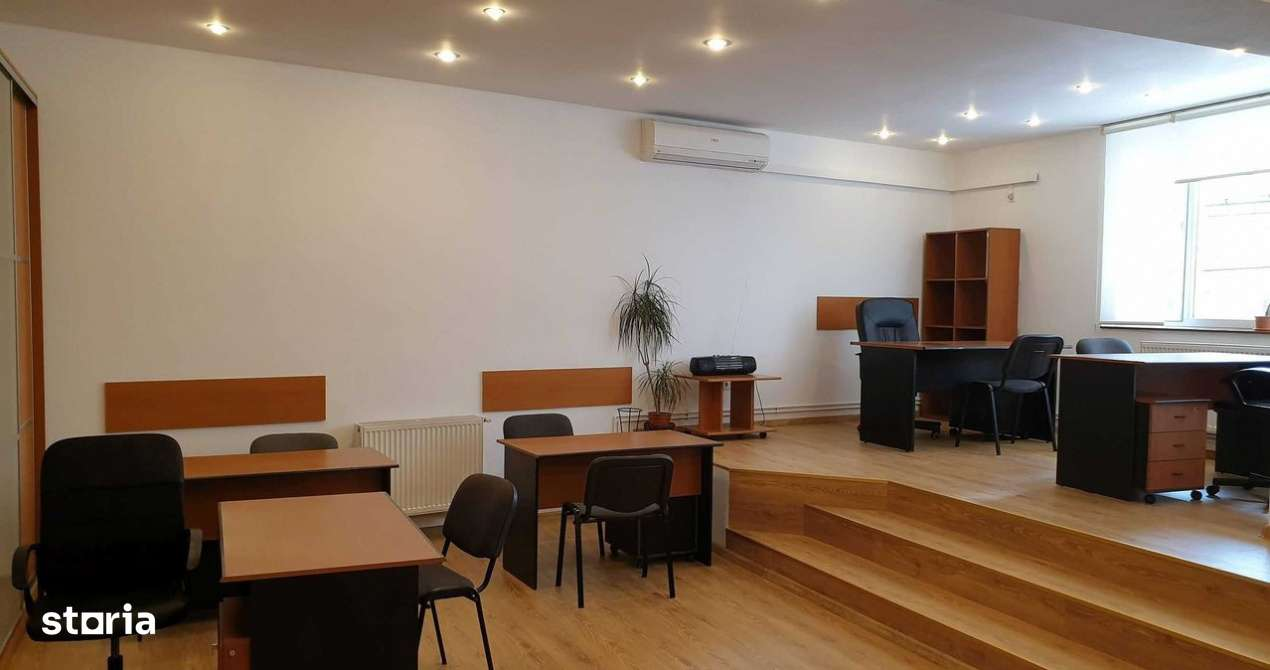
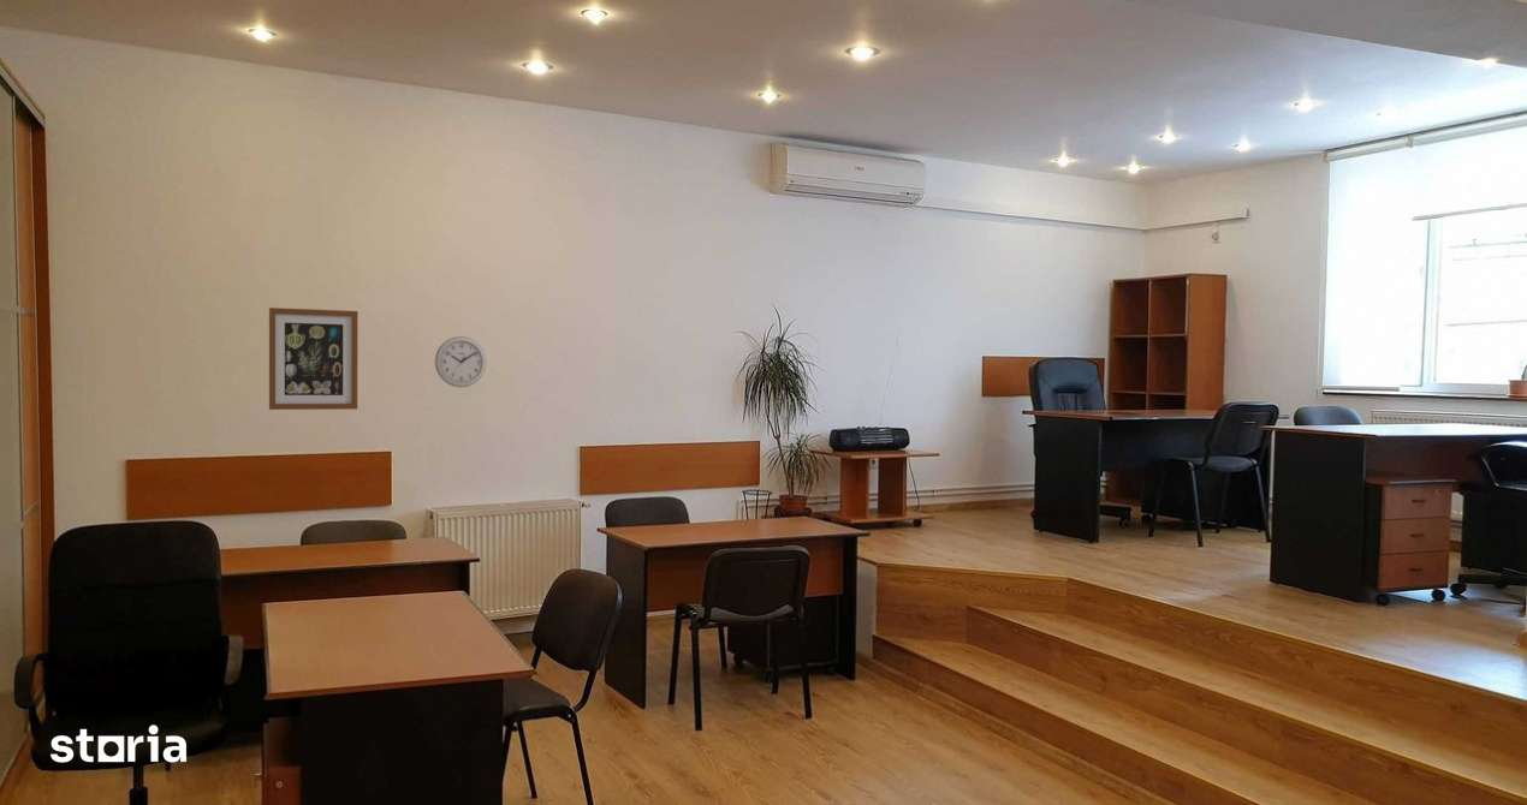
+ wall clock [434,335,488,388]
+ wall art [268,306,360,411]
